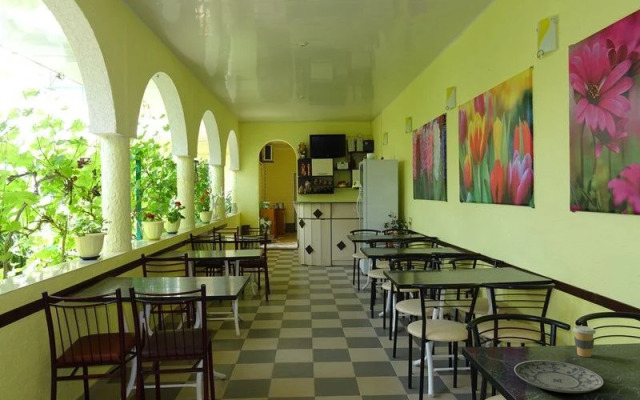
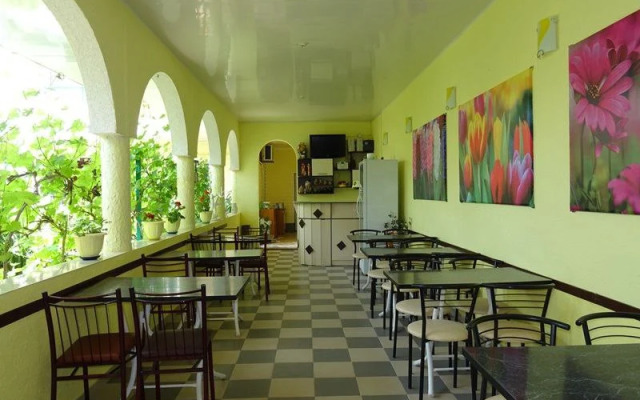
- plate [513,359,605,394]
- coffee cup [572,325,597,358]
